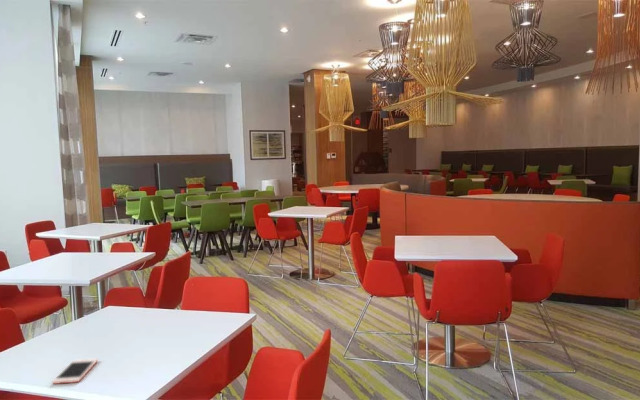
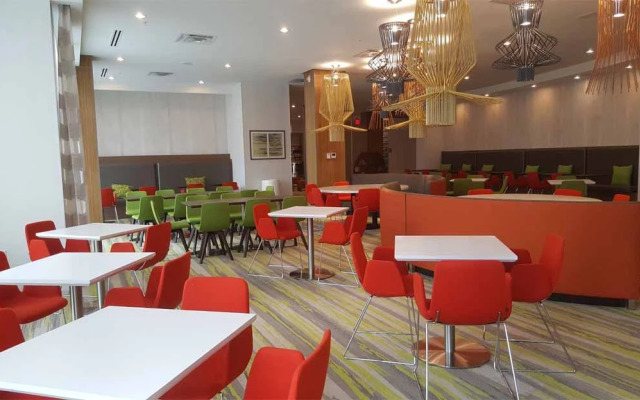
- cell phone [51,357,99,385]
